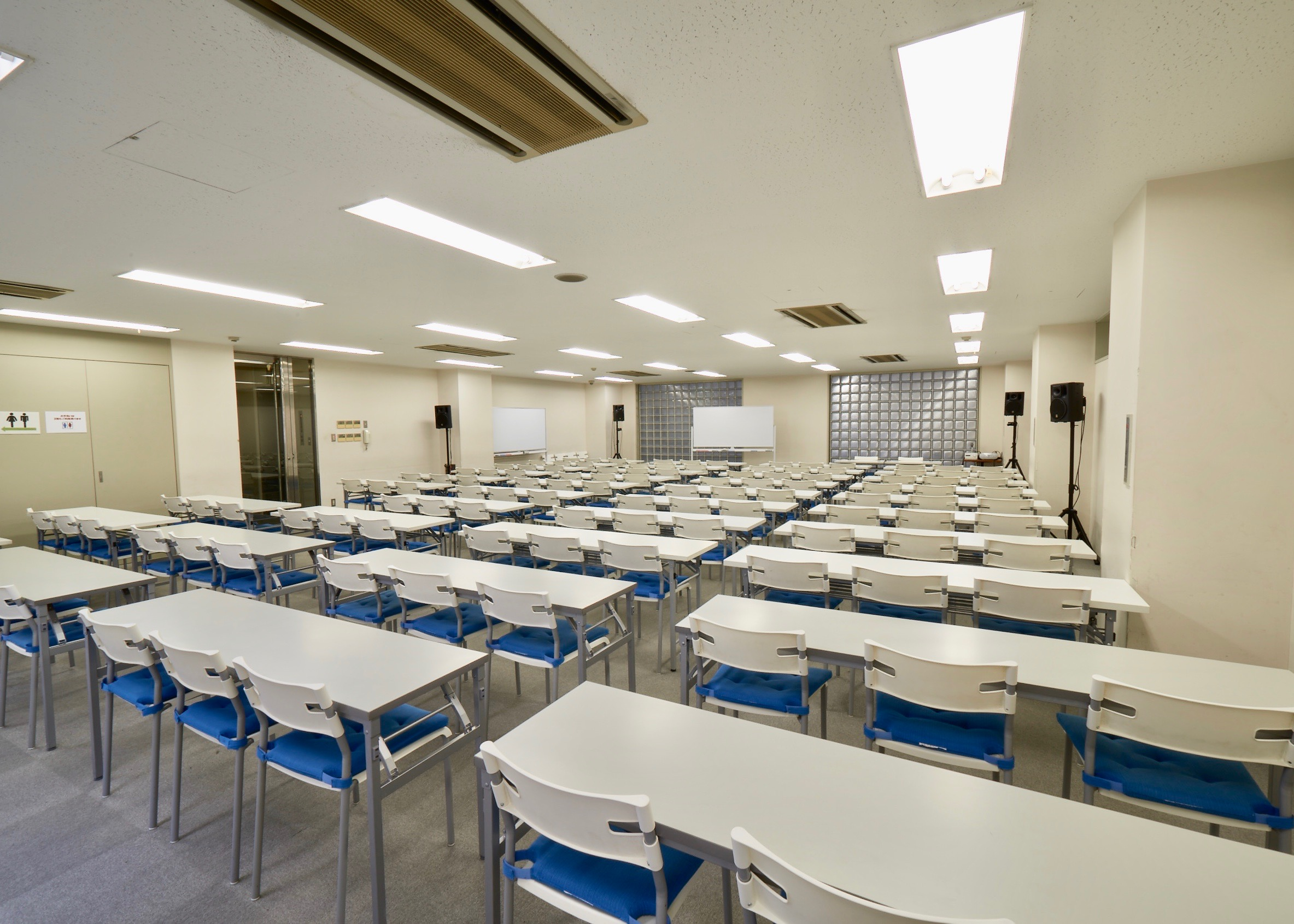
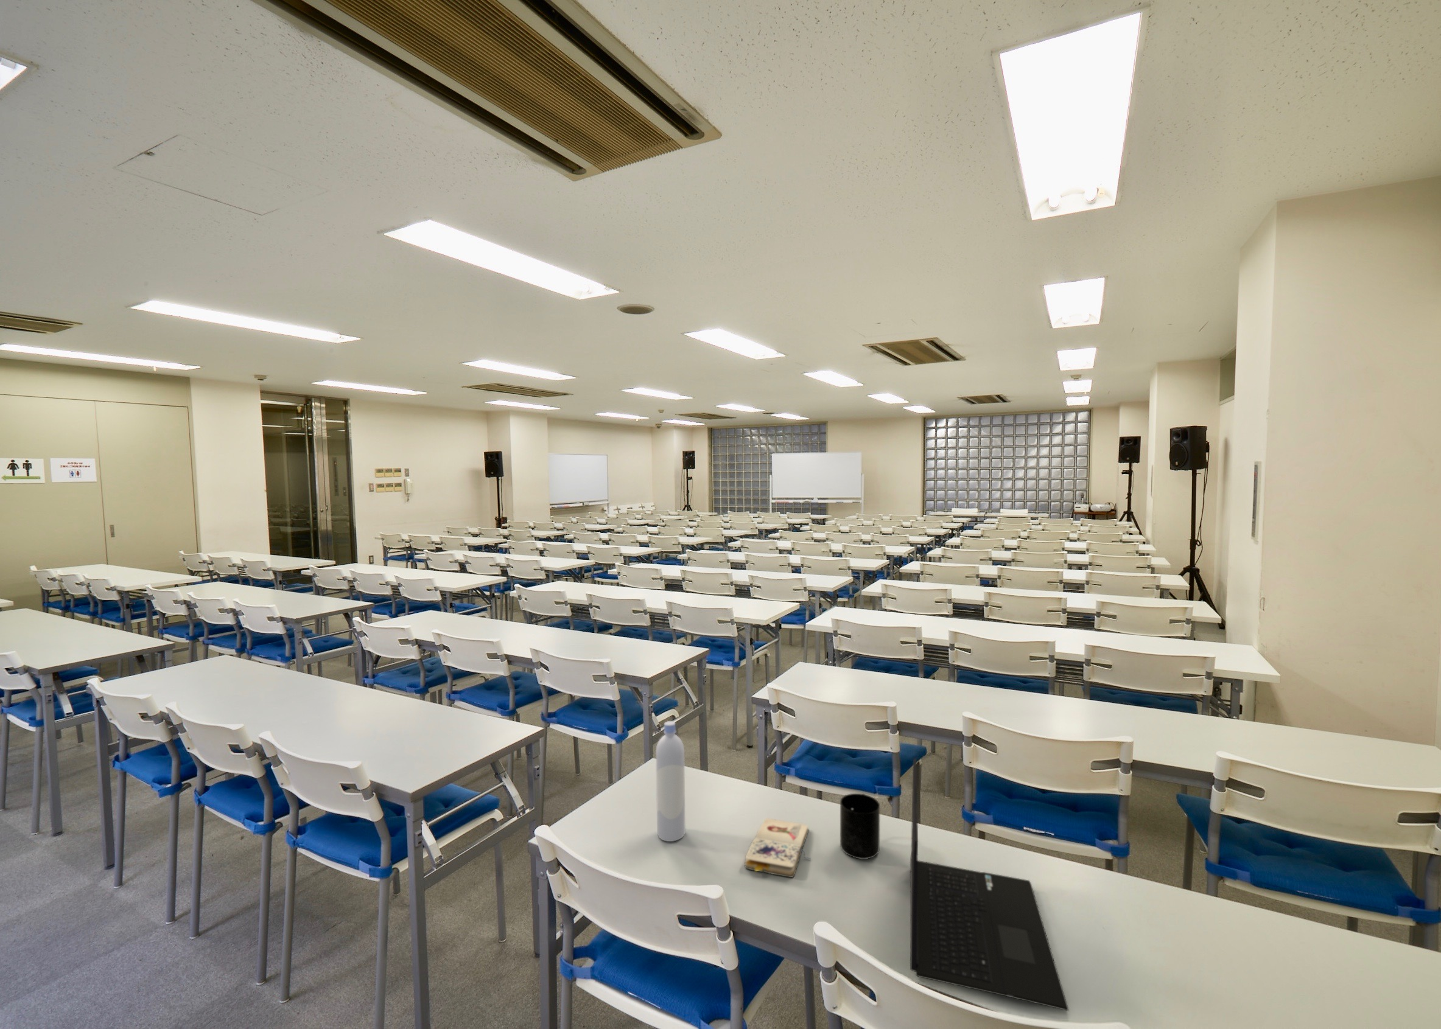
+ bottle [655,721,686,842]
+ paperback book [745,817,812,878]
+ mug [840,793,881,860]
+ laptop [910,757,1070,1011]
